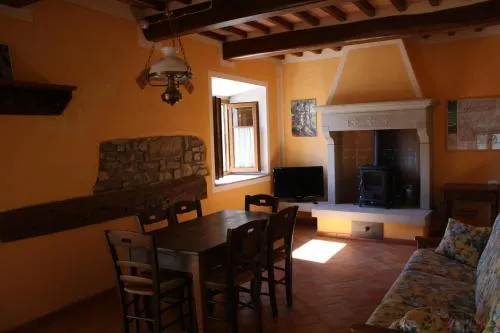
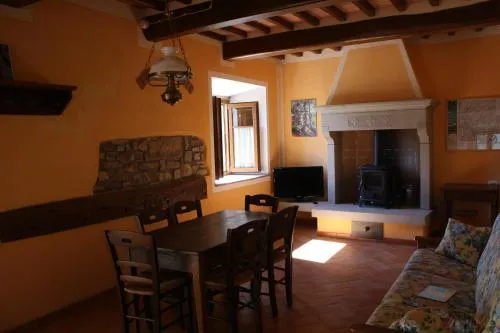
+ book [415,284,457,303]
